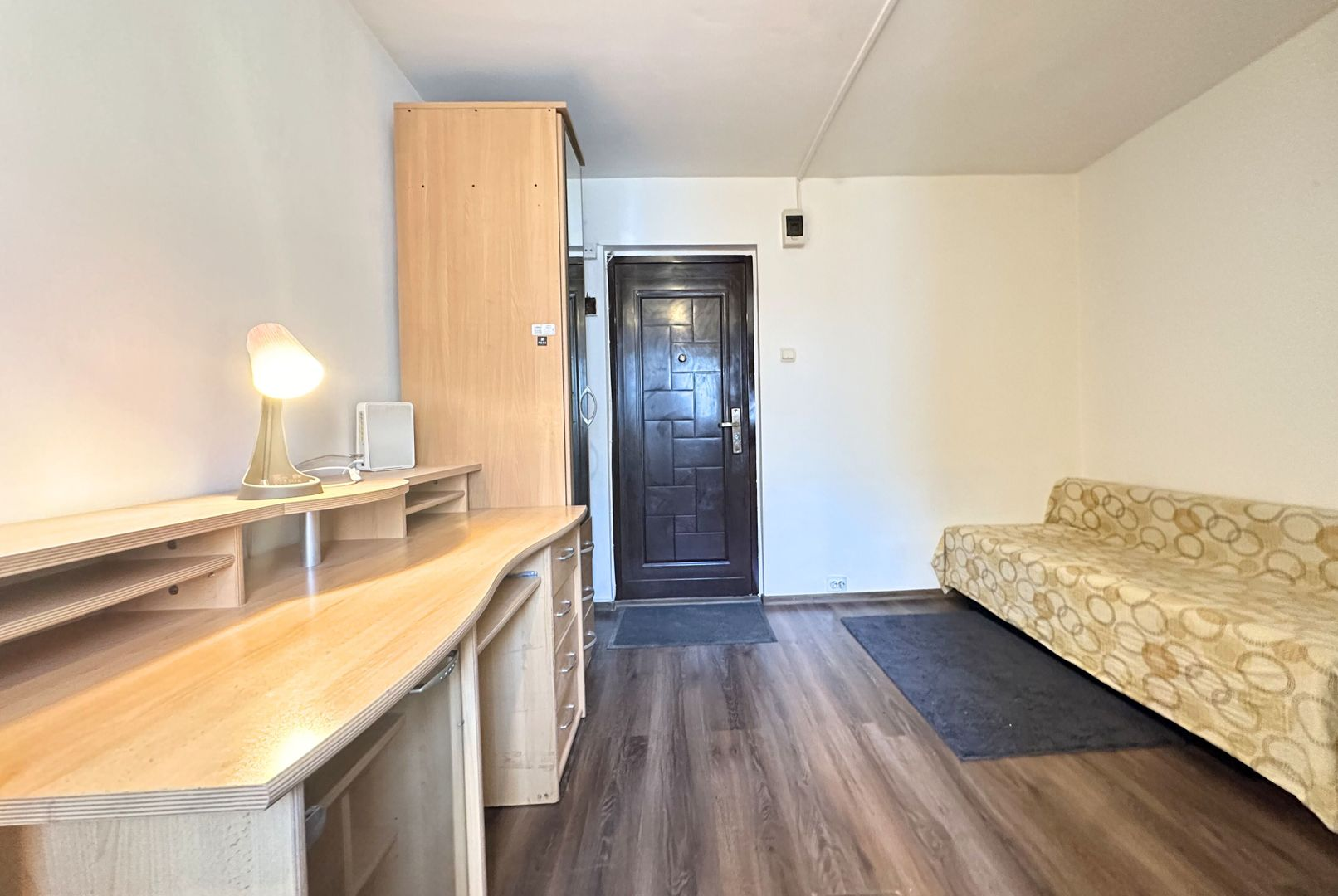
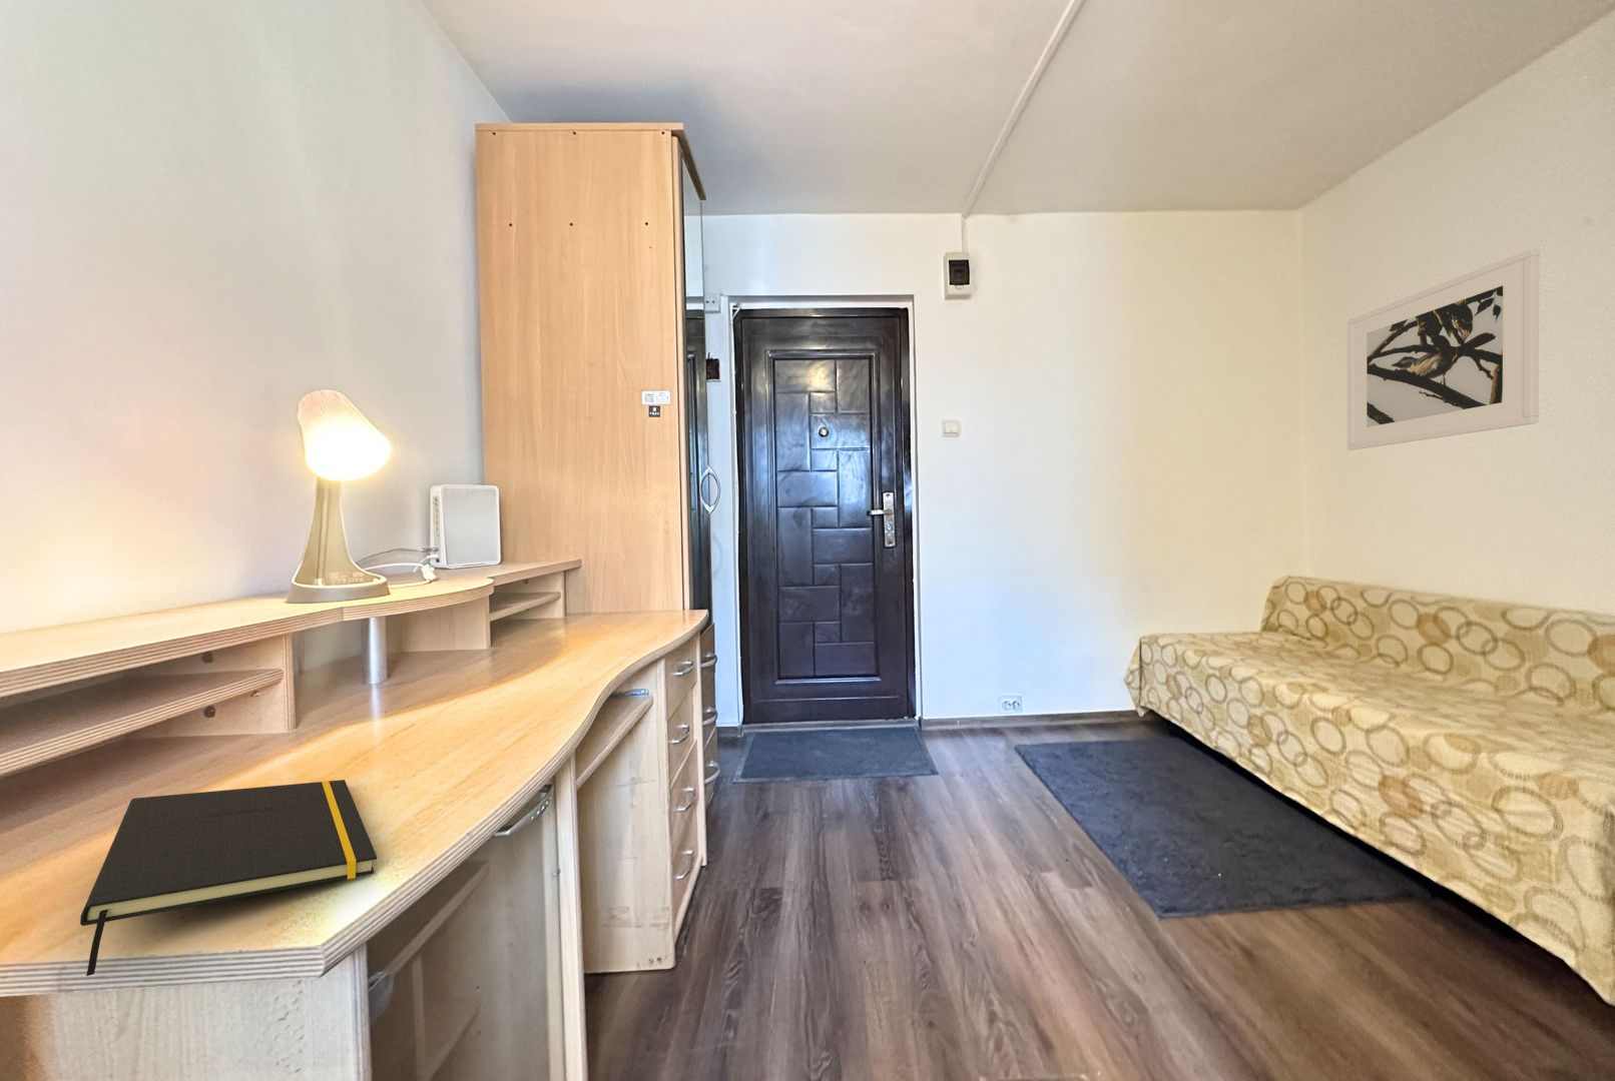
+ notepad [80,778,378,977]
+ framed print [1347,247,1540,451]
